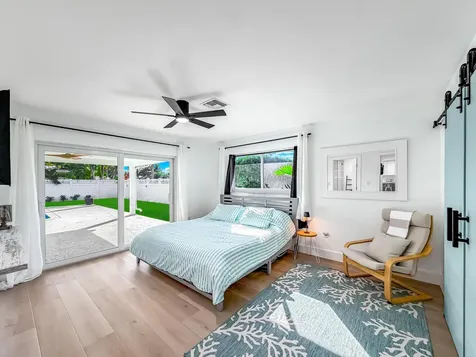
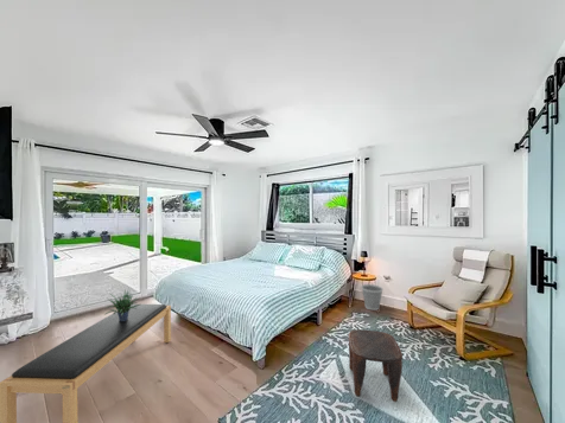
+ potted plant [103,287,142,321]
+ wastebasket [361,283,385,312]
+ stool [347,328,404,403]
+ bench [0,303,172,423]
